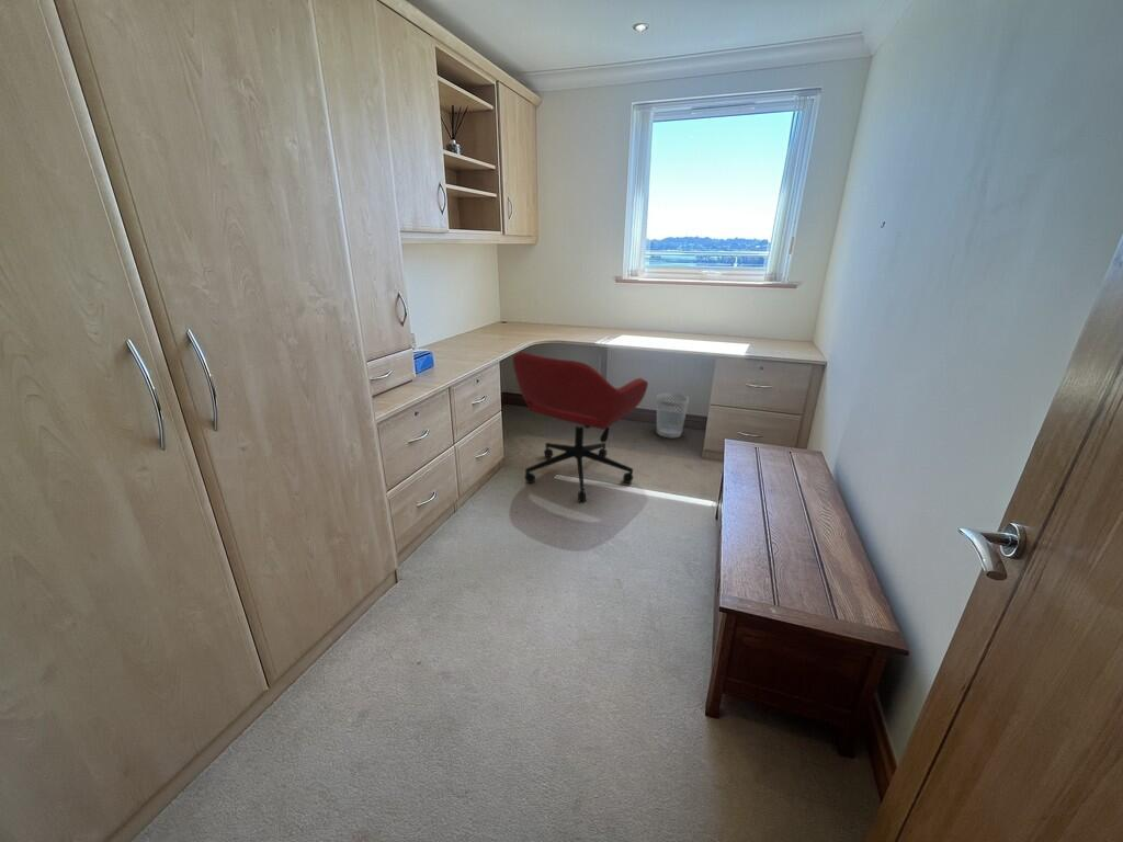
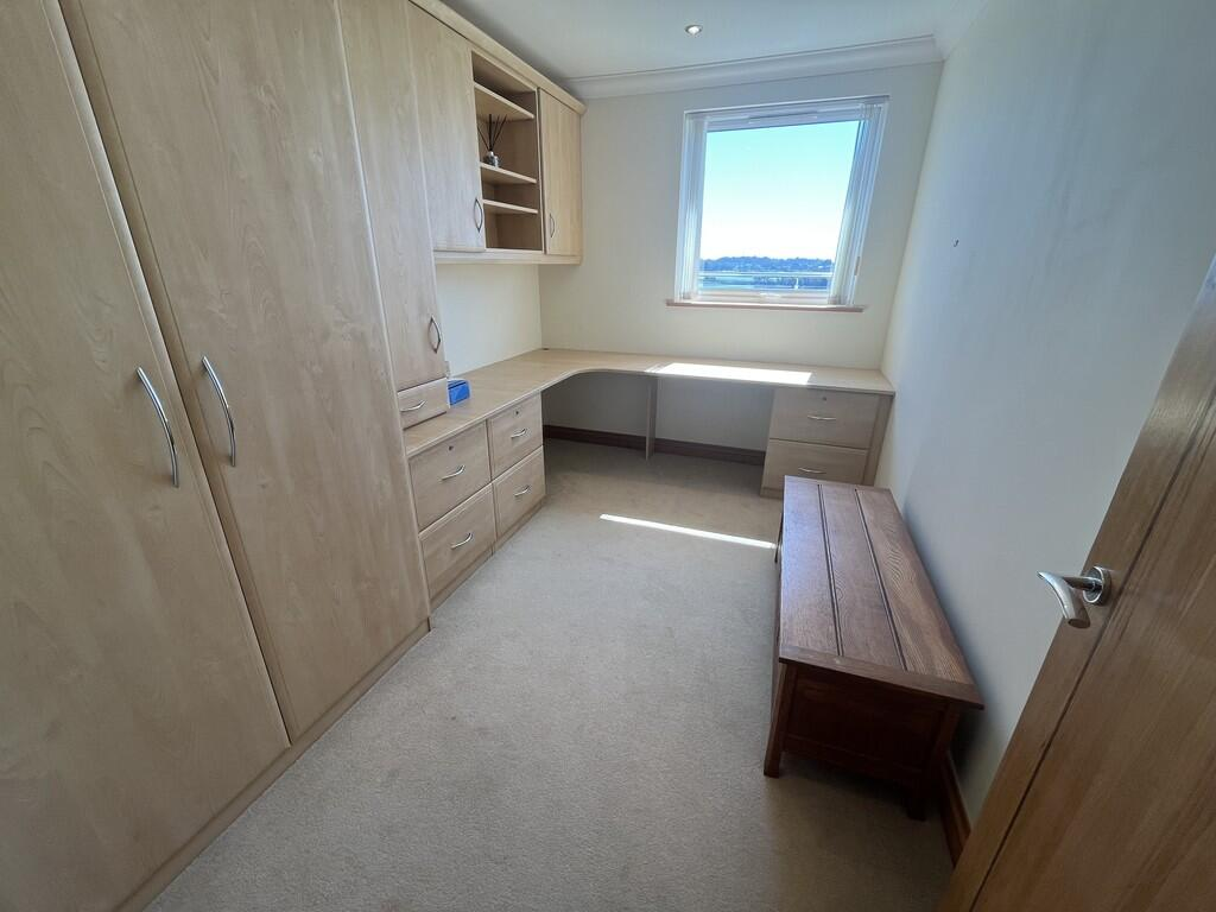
- office chair [512,351,649,502]
- wastebasket [656,391,690,439]
